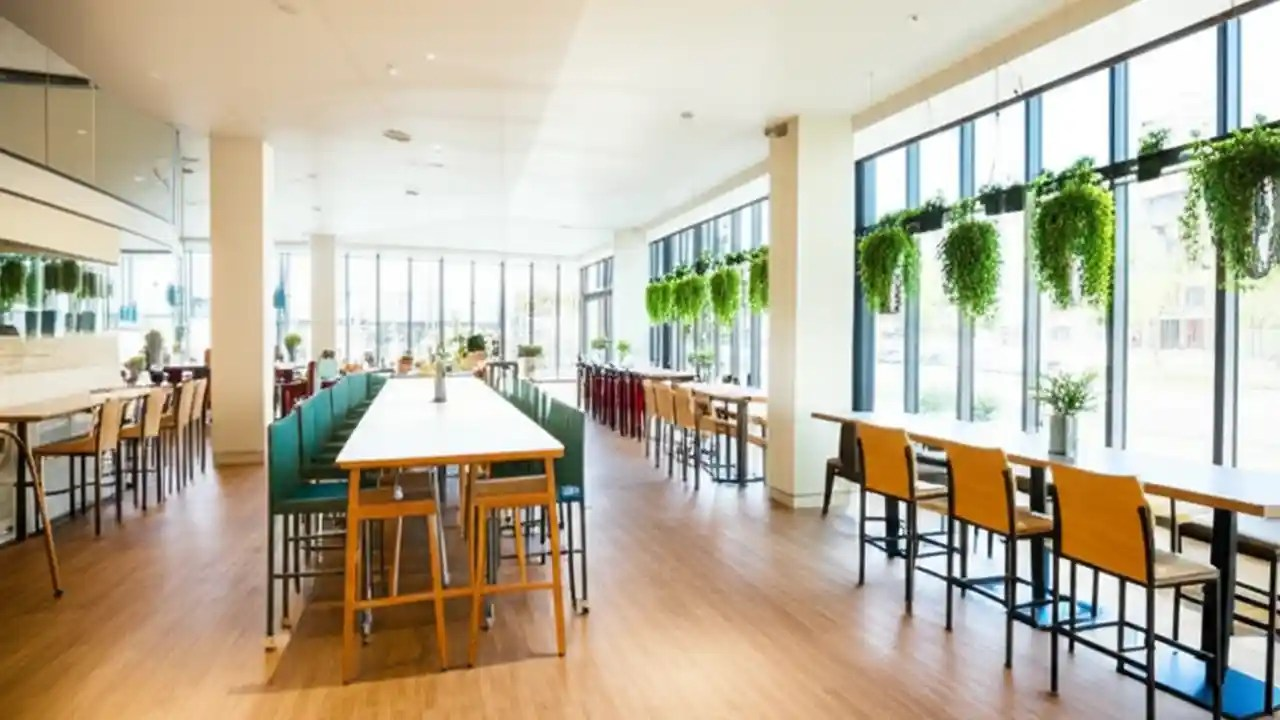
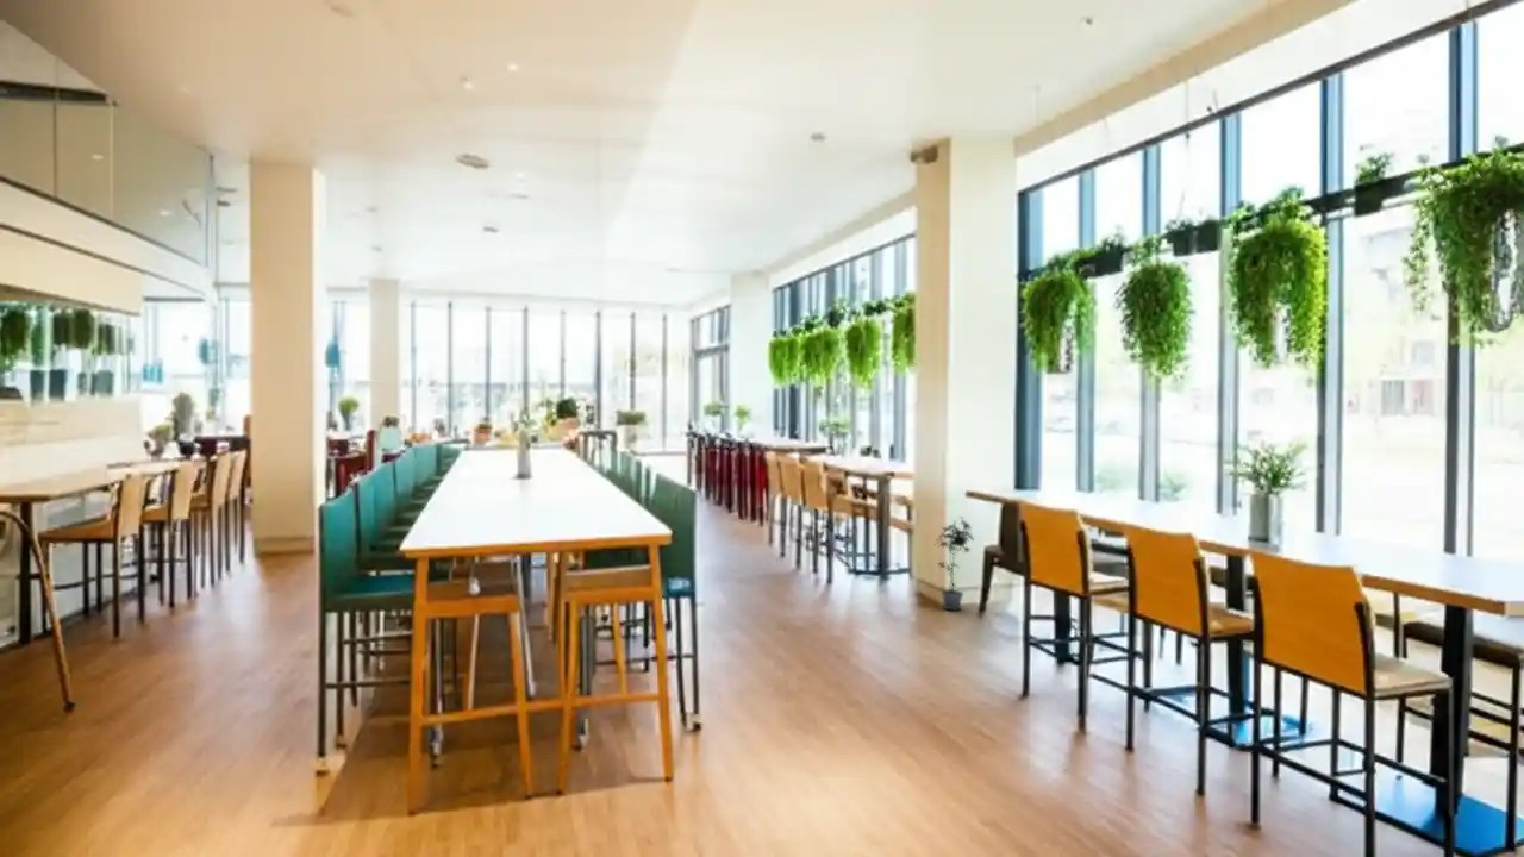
+ potted plant [933,515,975,612]
